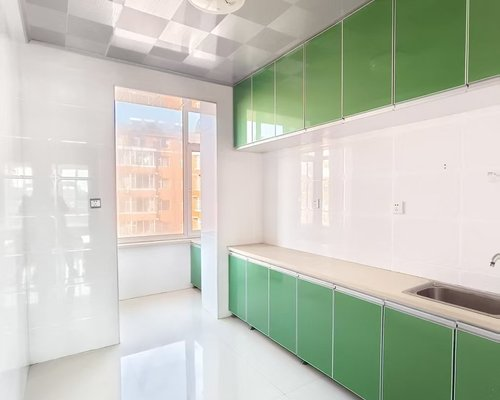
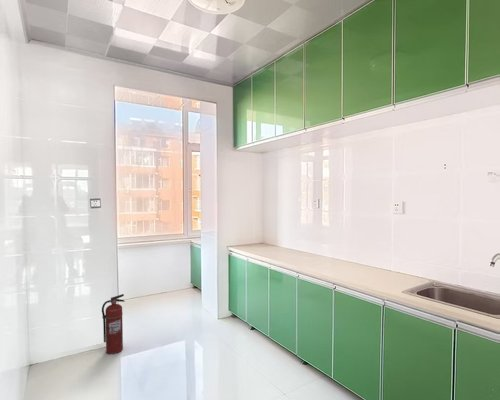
+ fire extinguisher [101,293,126,355]
